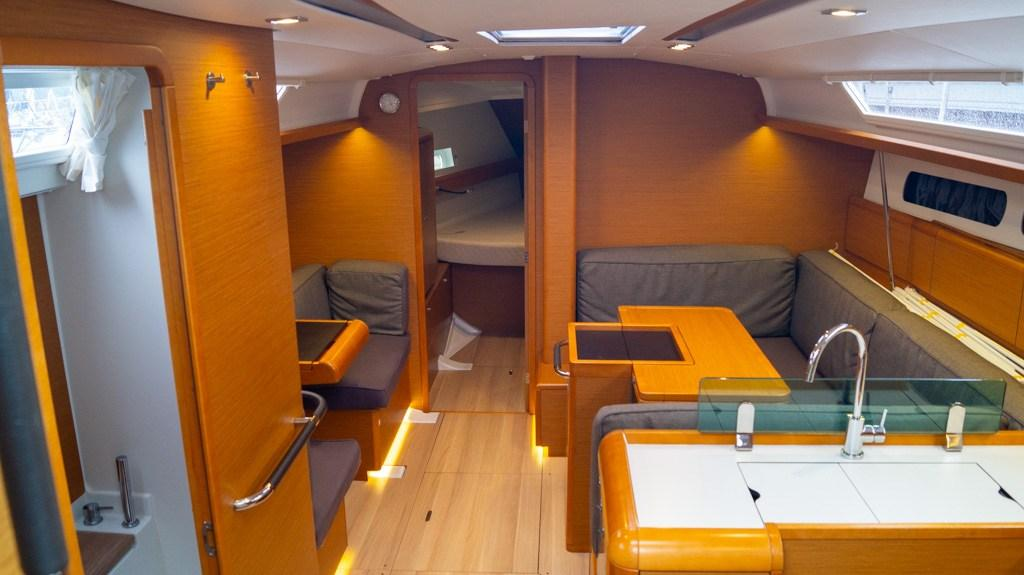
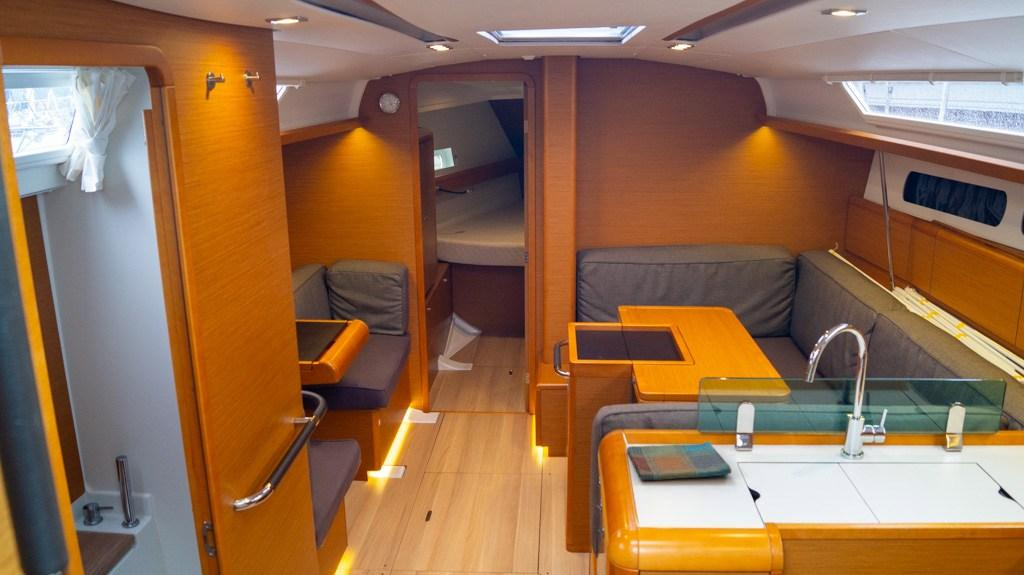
+ dish towel [626,440,732,481]
